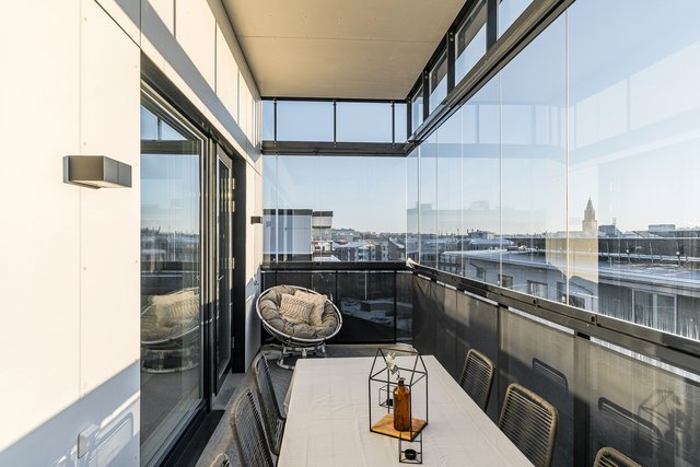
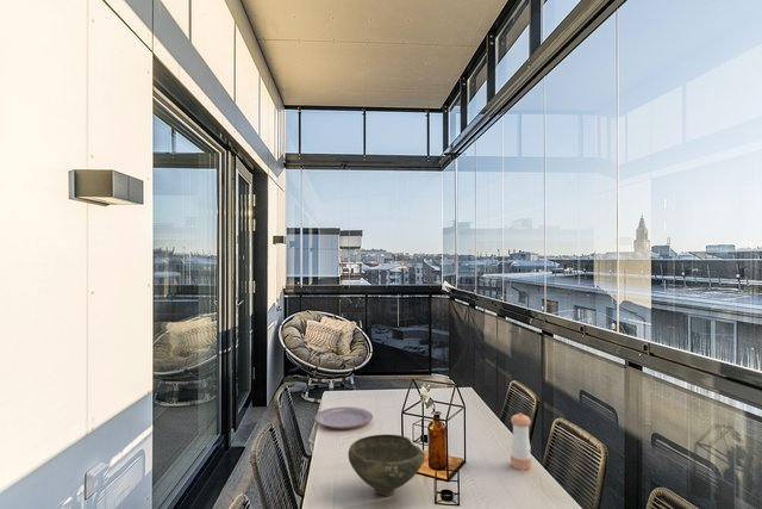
+ plate [313,406,374,430]
+ pepper shaker [510,412,532,471]
+ bowl [346,433,426,497]
